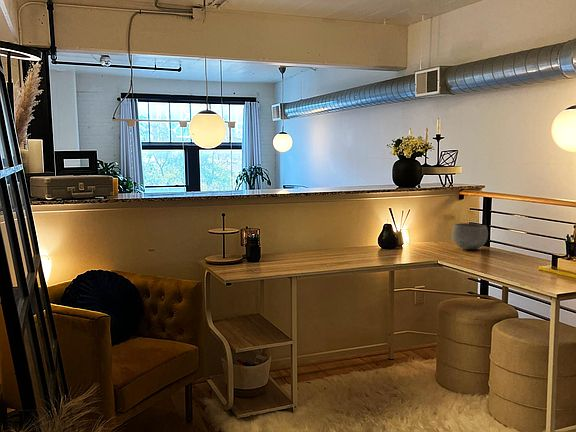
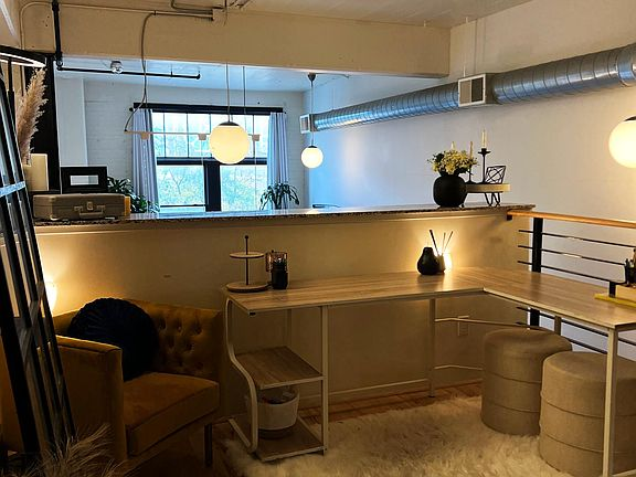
- bowl [451,222,489,250]
